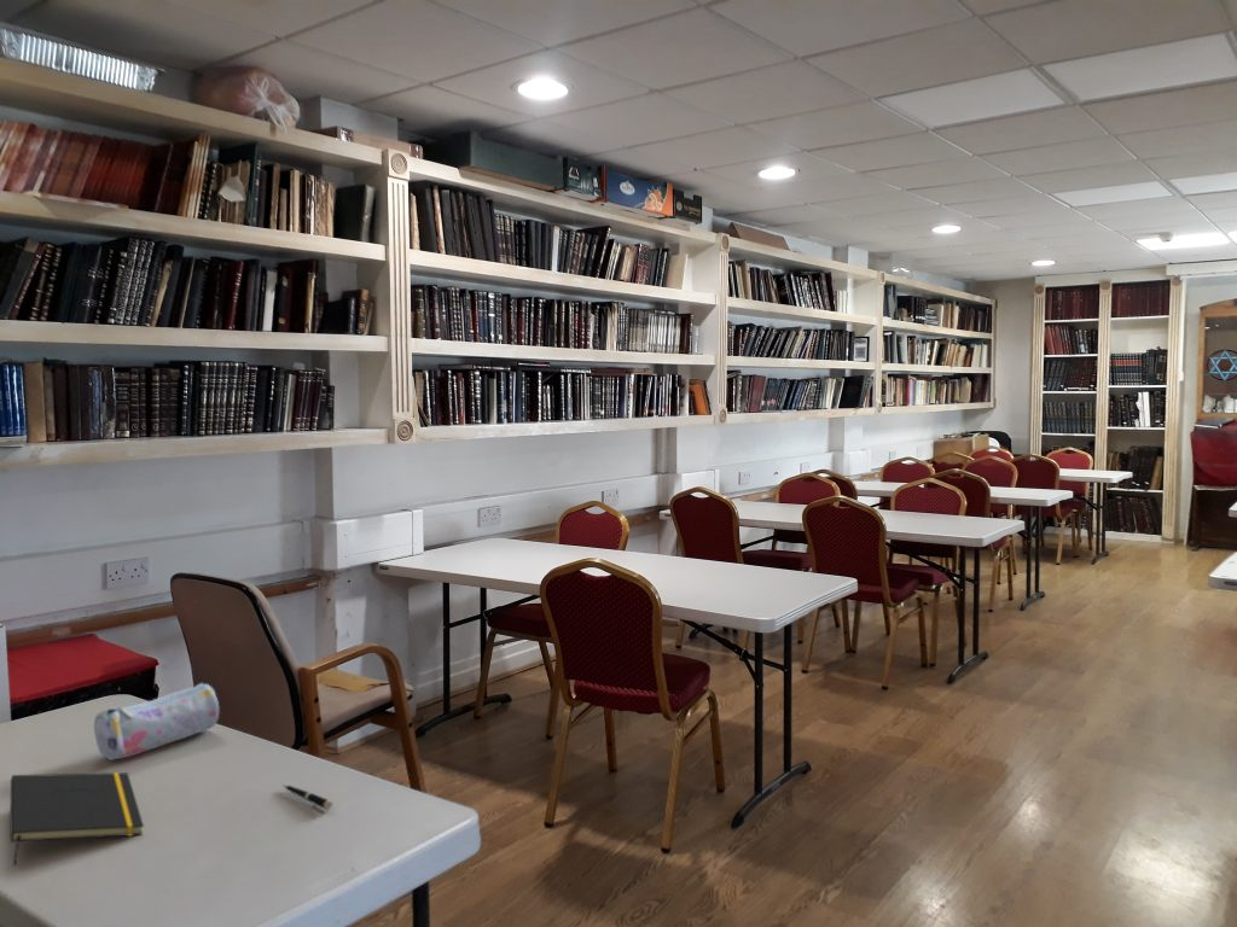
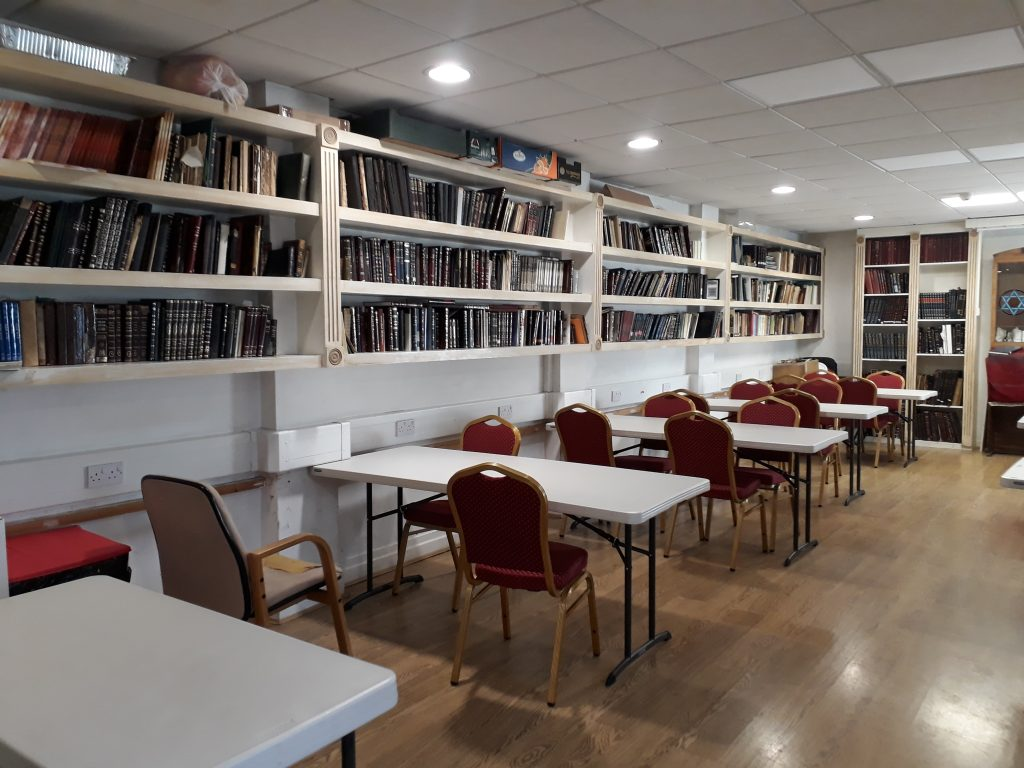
- pen [281,783,333,811]
- pencil case [93,682,220,762]
- notepad [8,771,145,868]
